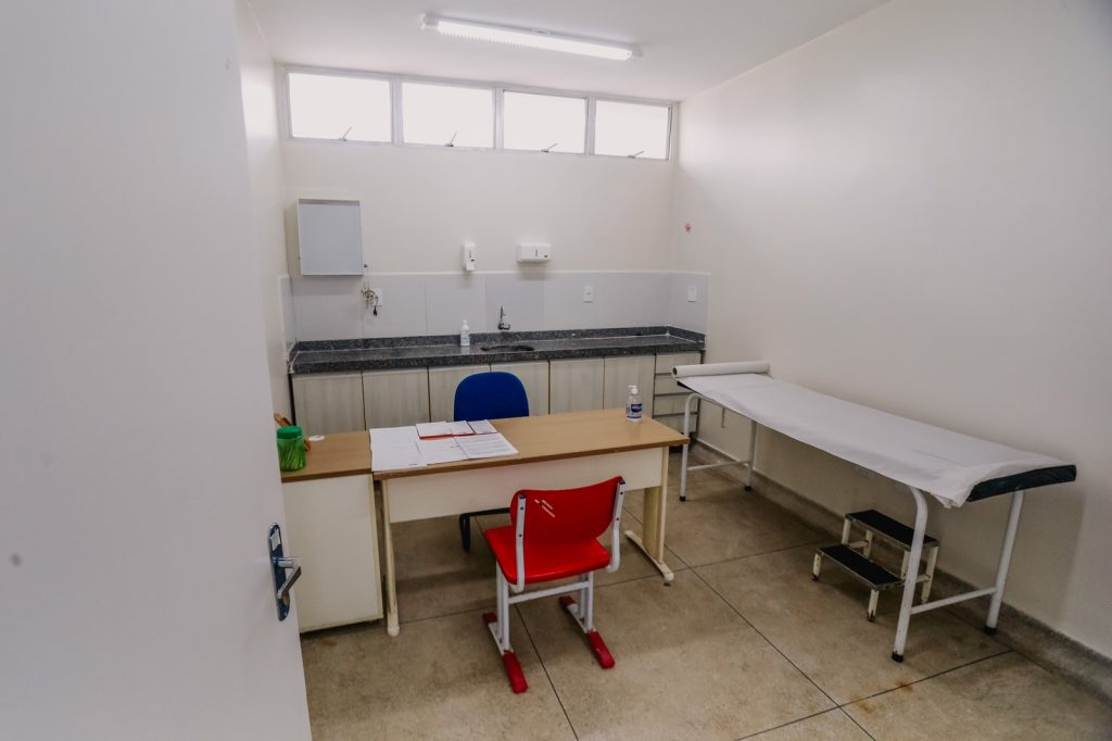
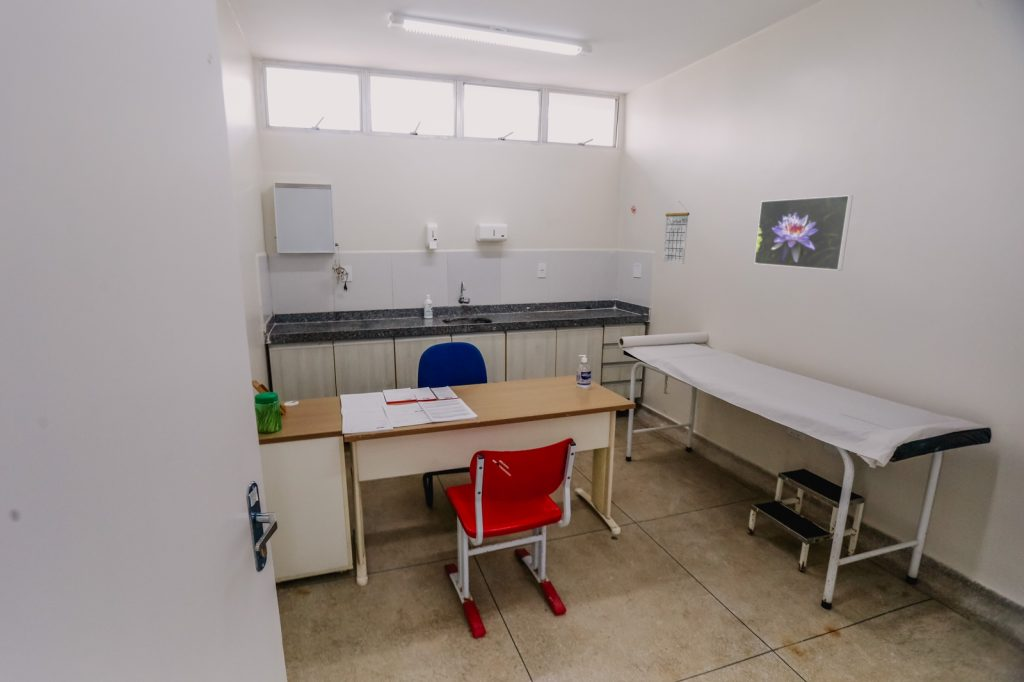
+ calendar [662,201,691,265]
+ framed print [753,194,854,271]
